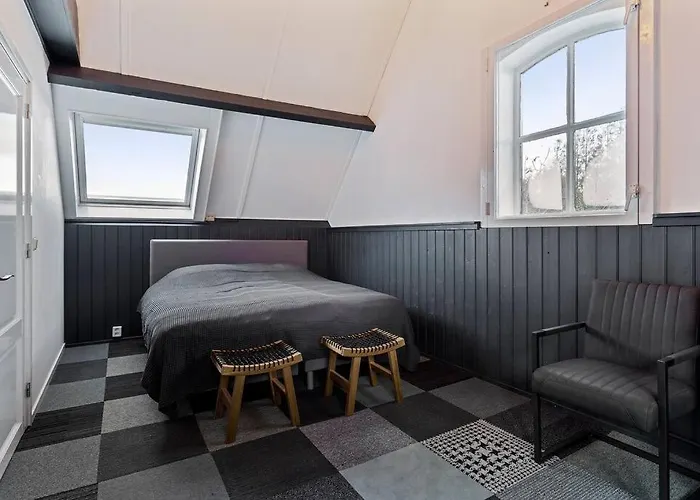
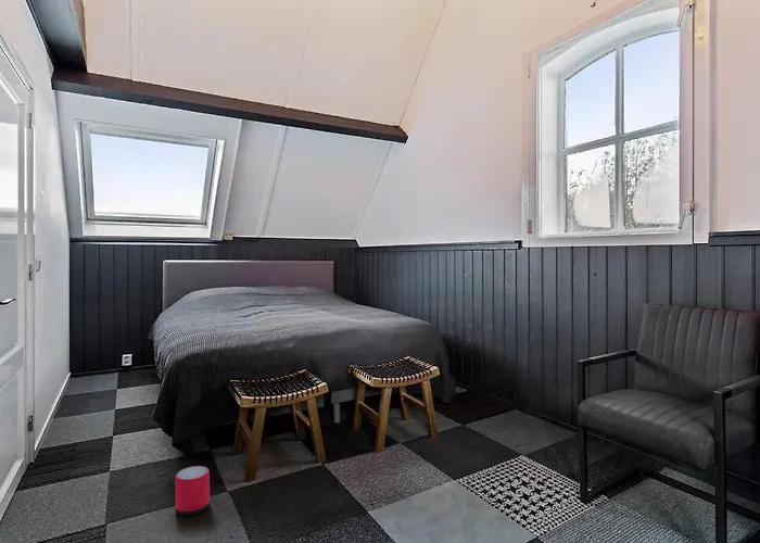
+ speaker [175,465,211,516]
